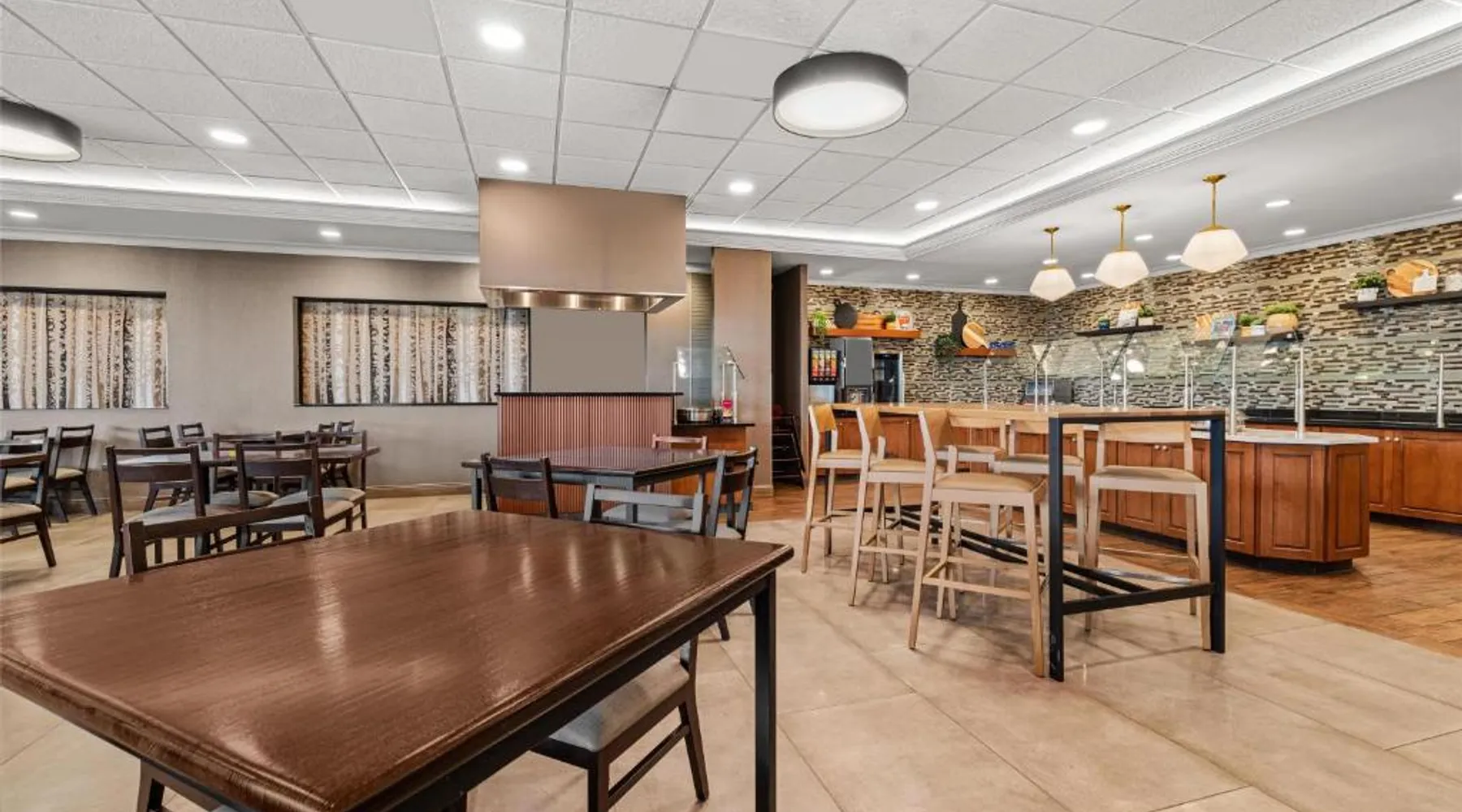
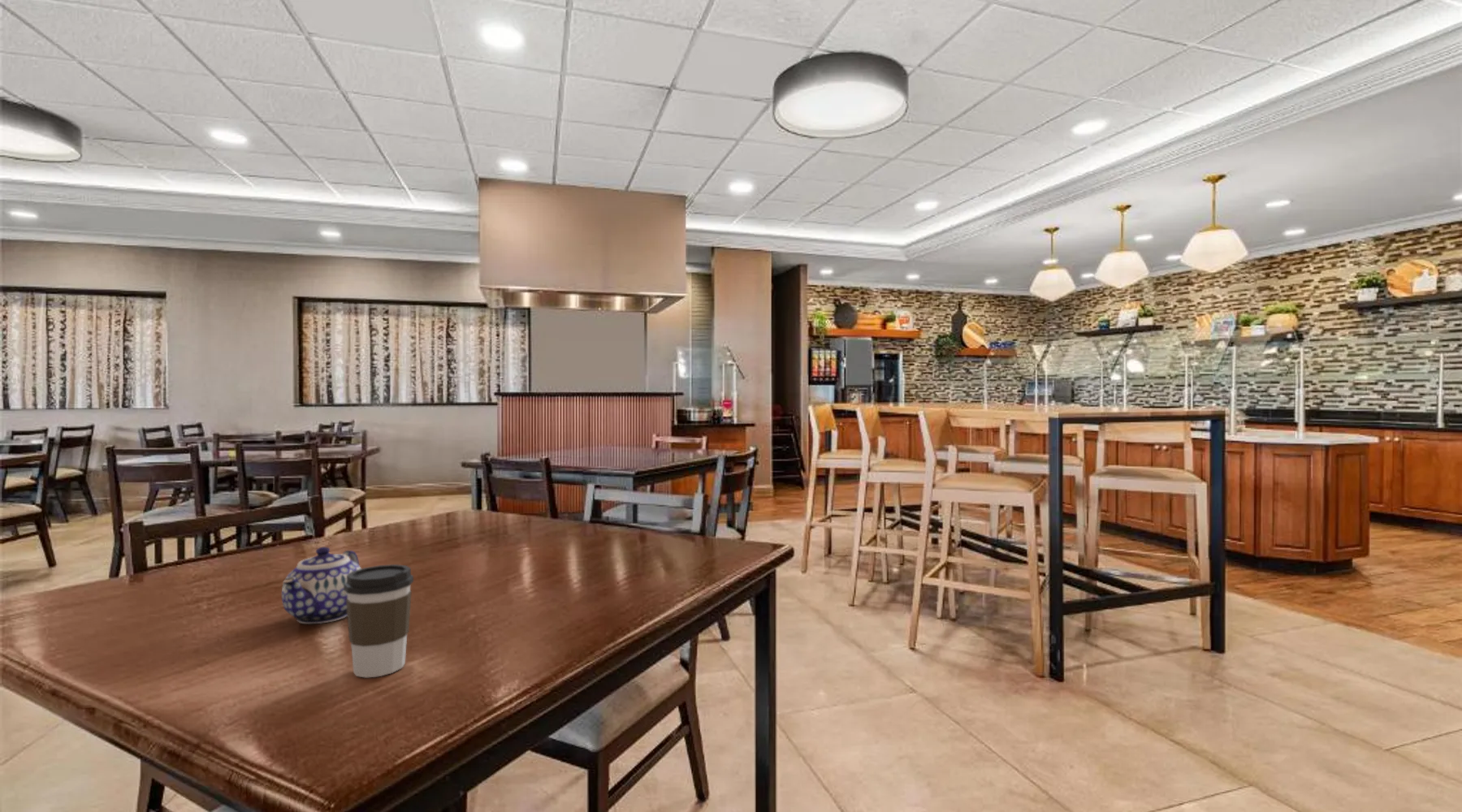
+ coffee cup [344,564,414,679]
+ teapot [281,546,361,624]
